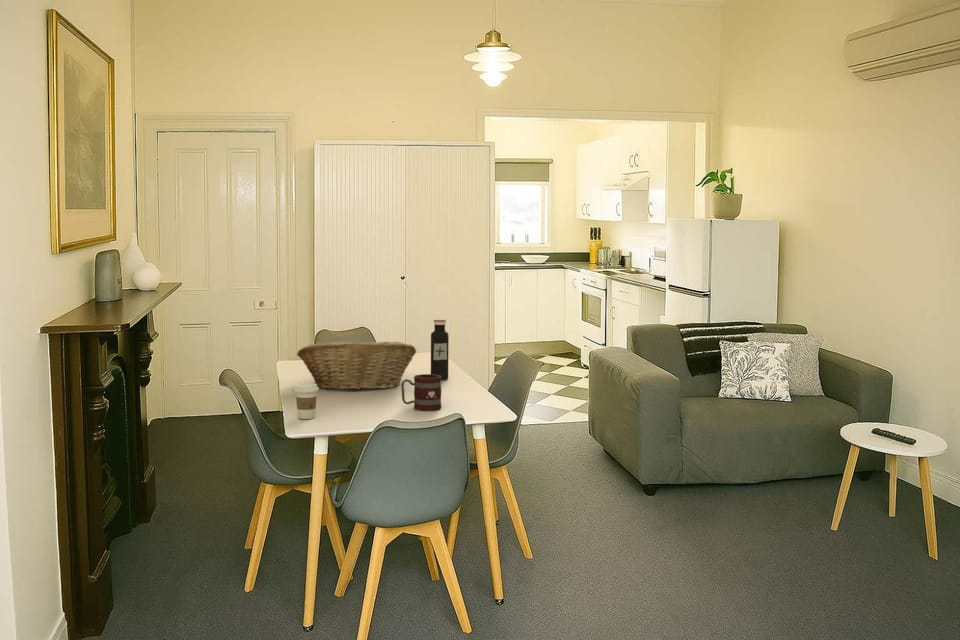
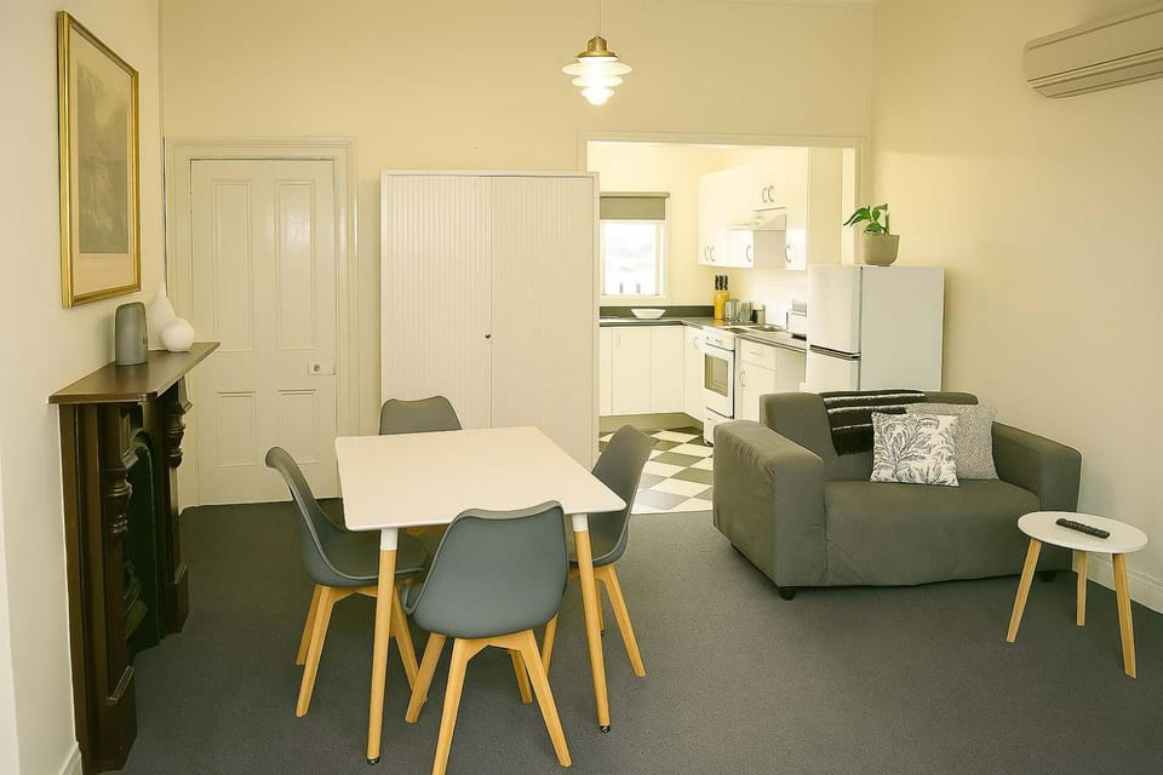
- coffee cup [293,382,320,420]
- mug [400,373,442,411]
- water bottle [430,319,450,381]
- fruit basket [296,341,417,391]
